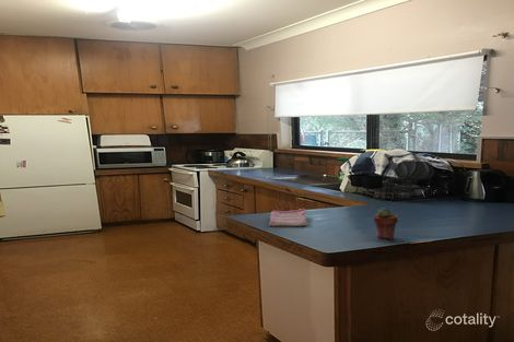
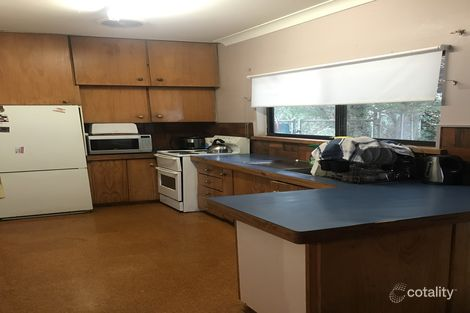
- potted succulent [373,207,399,240]
- dish towel [268,208,307,227]
